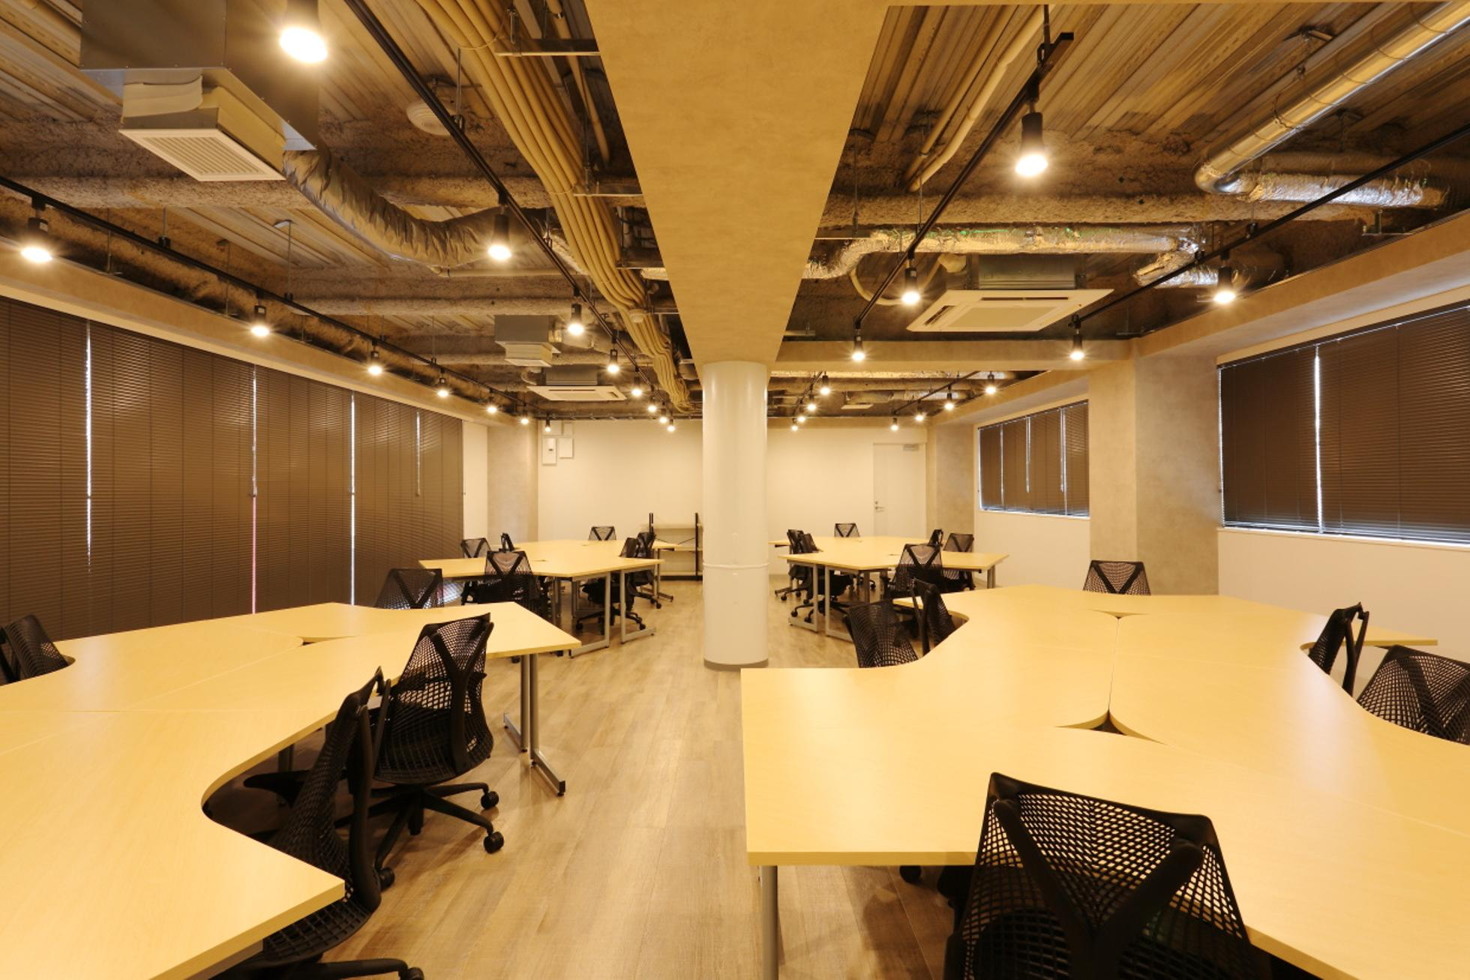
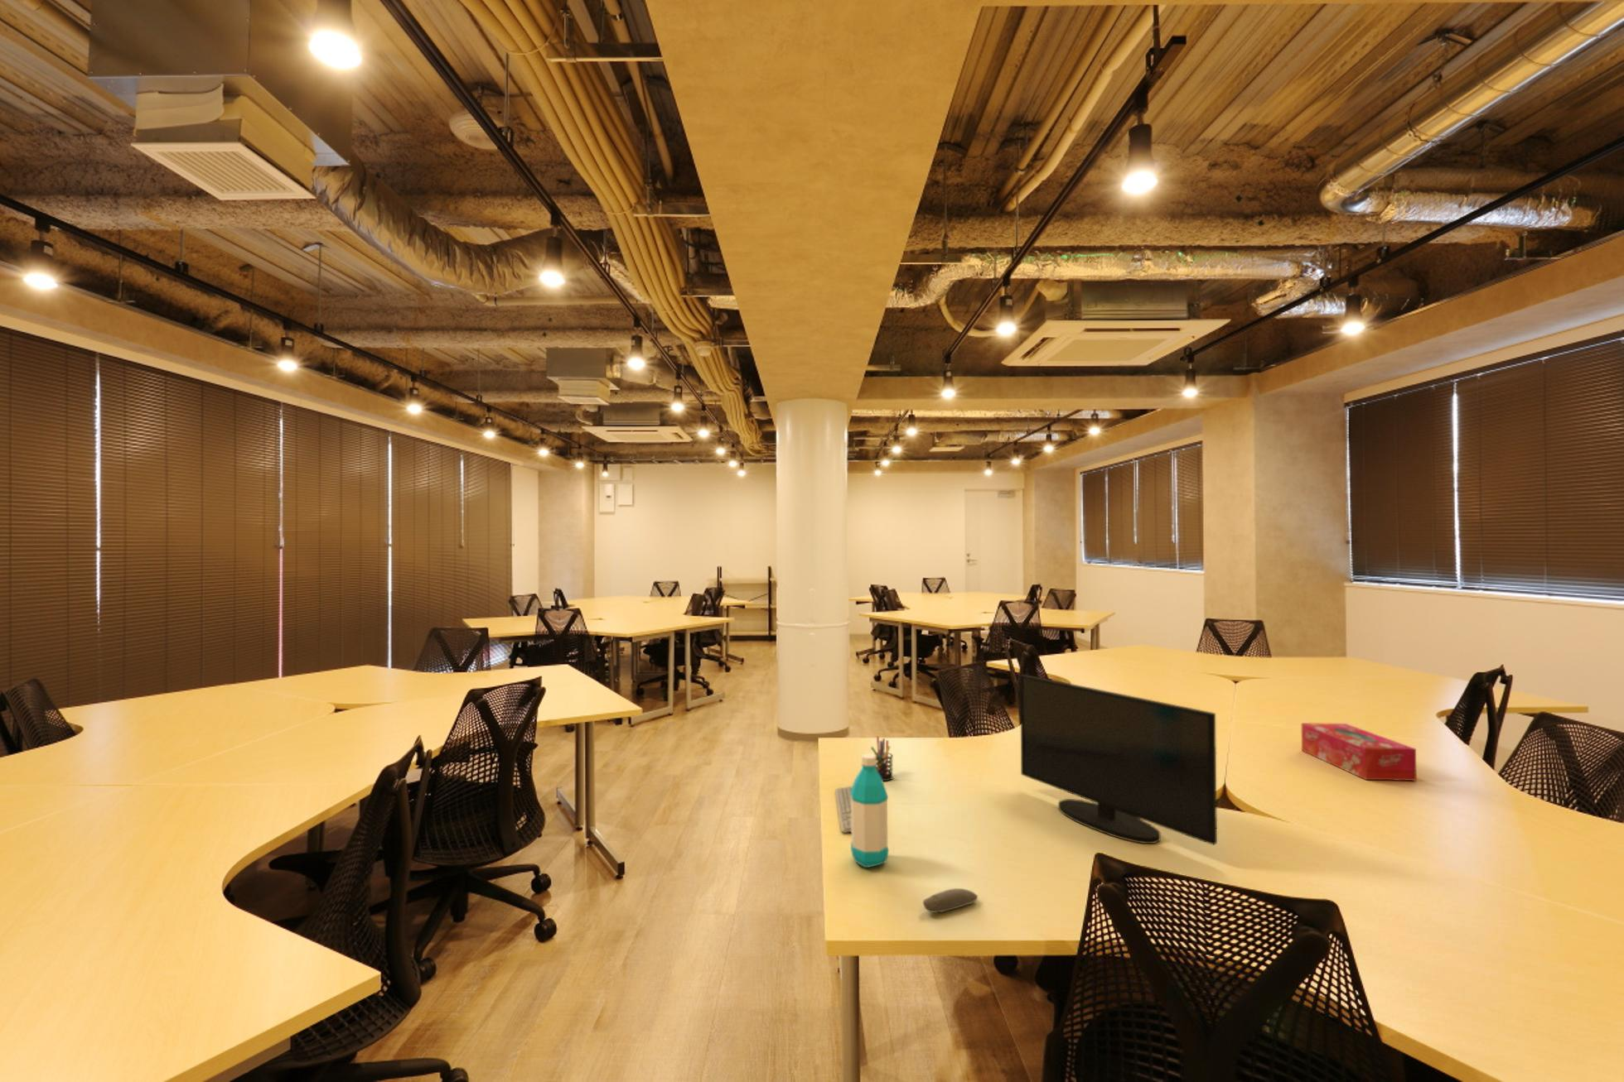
+ water bottle [851,752,889,868]
+ pen holder [870,735,894,781]
+ keyboard [835,785,853,833]
+ tissue box [1301,722,1417,781]
+ monitor [1019,674,1218,847]
+ computer mouse [922,888,979,914]
